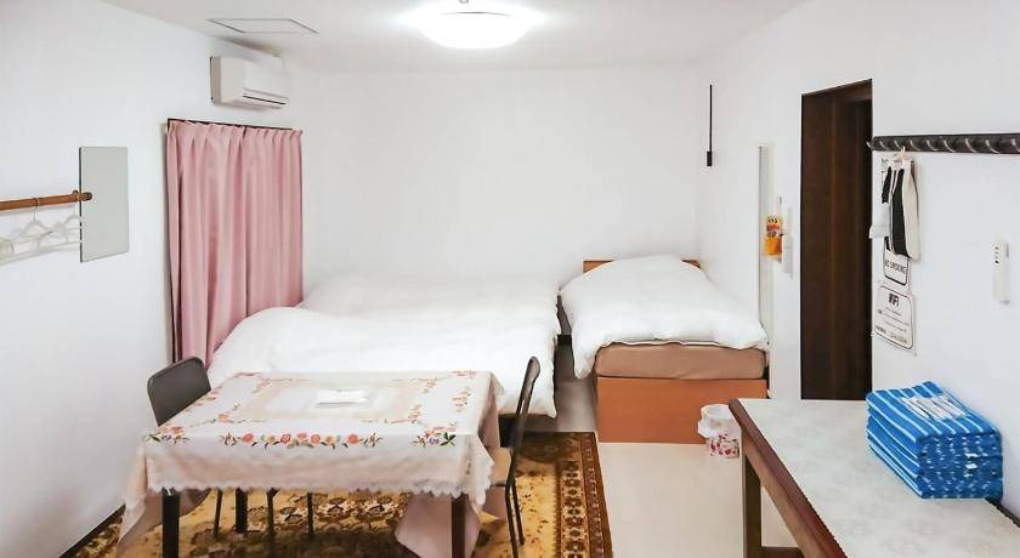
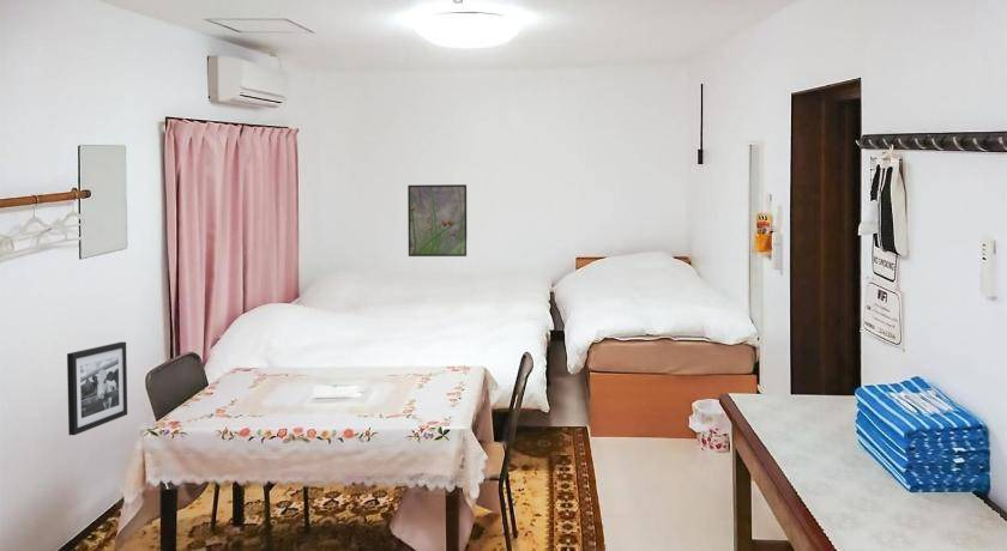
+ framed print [406,183,468,258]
+ picture frame [66,341,128,436]
